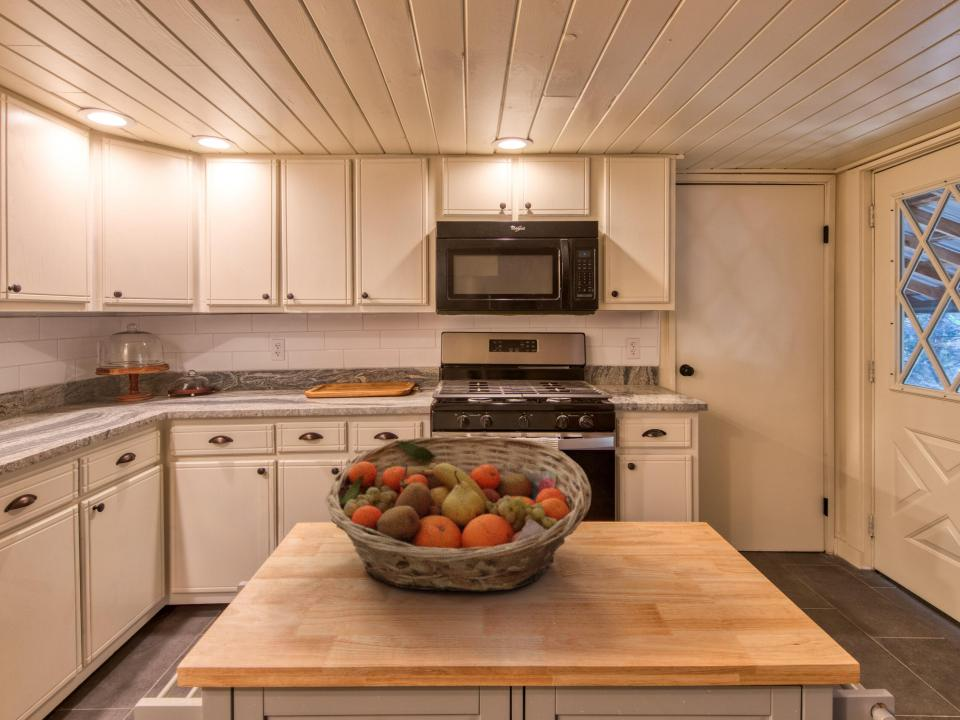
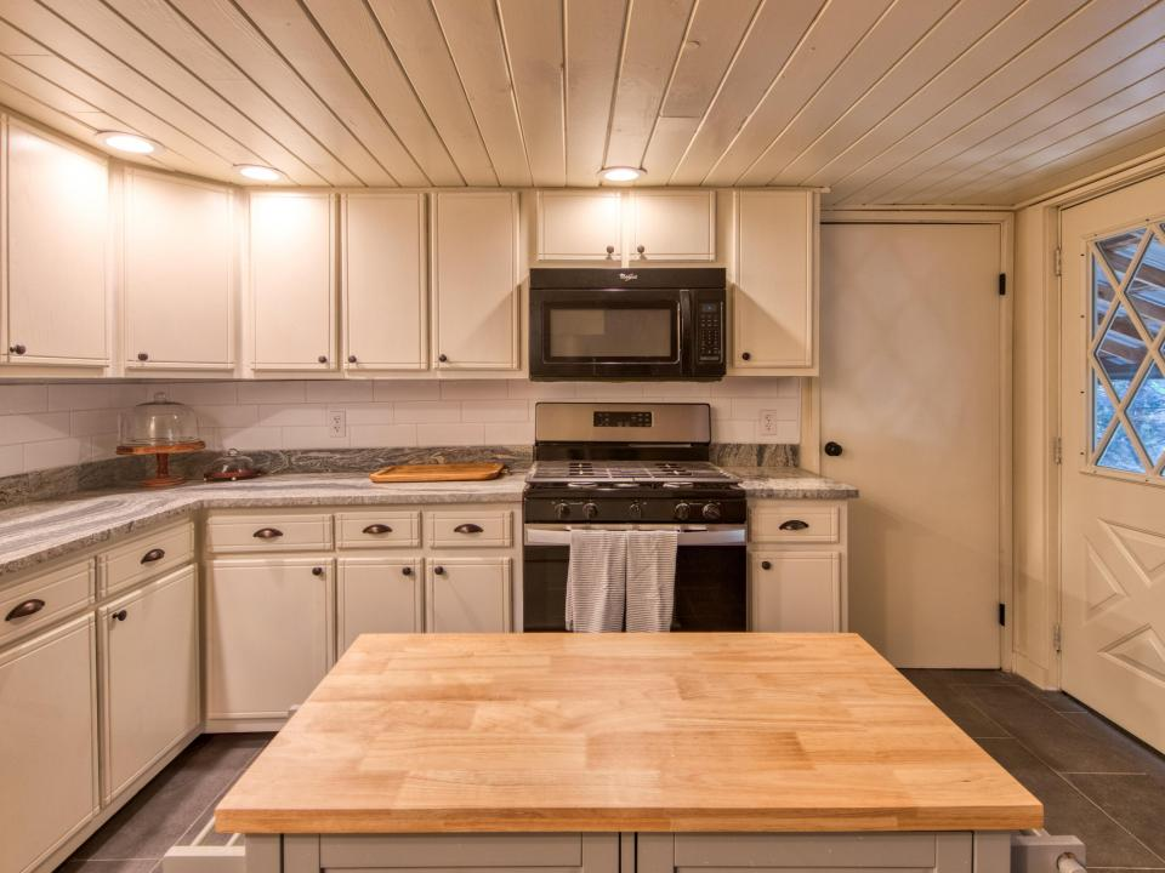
- fruit basket [324,435,592,593]
